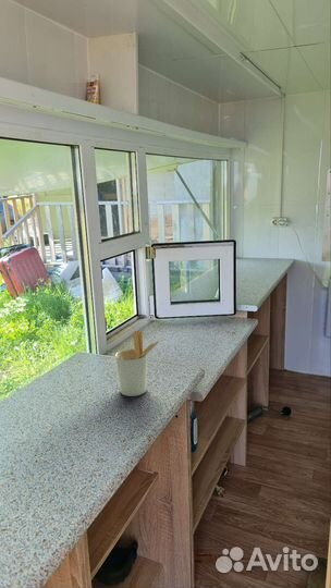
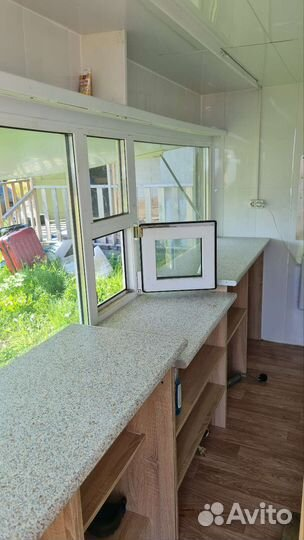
- utensil holder [114,329,163,397]
